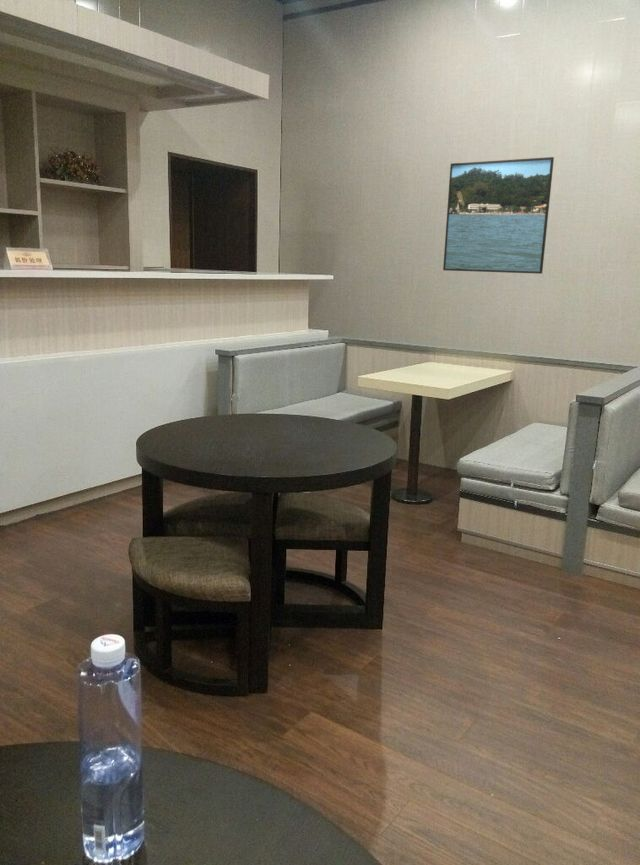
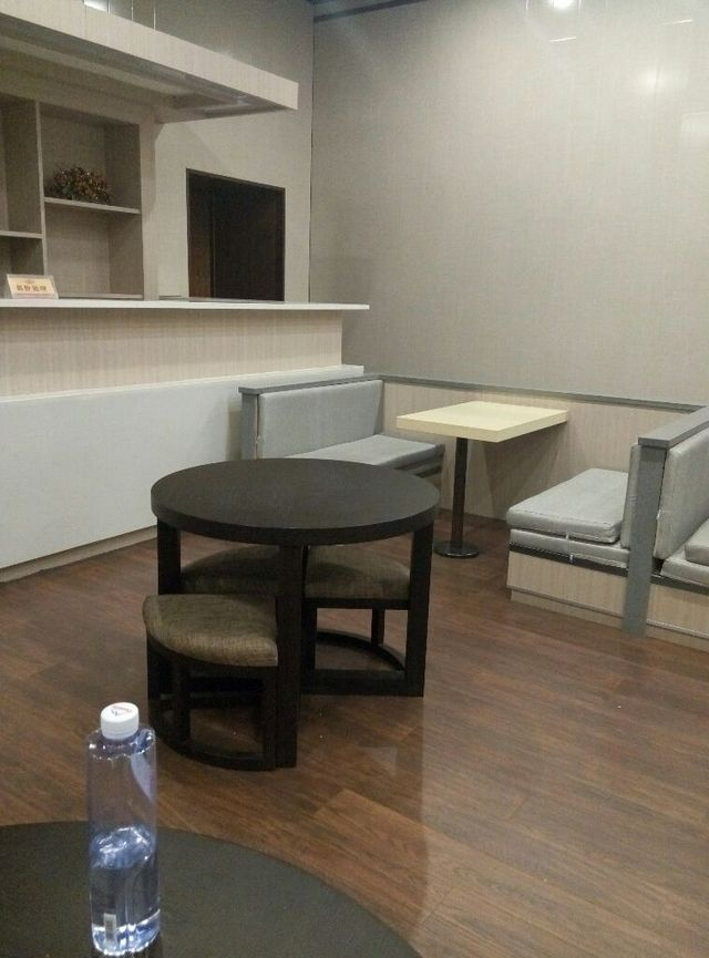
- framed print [442,156,555,275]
